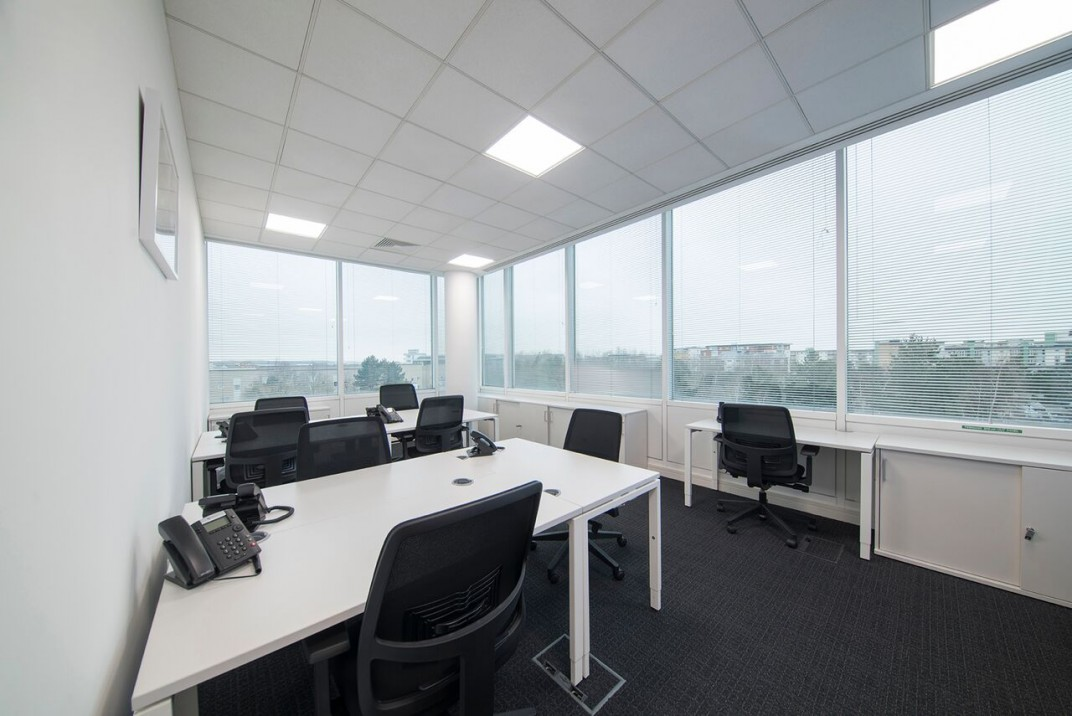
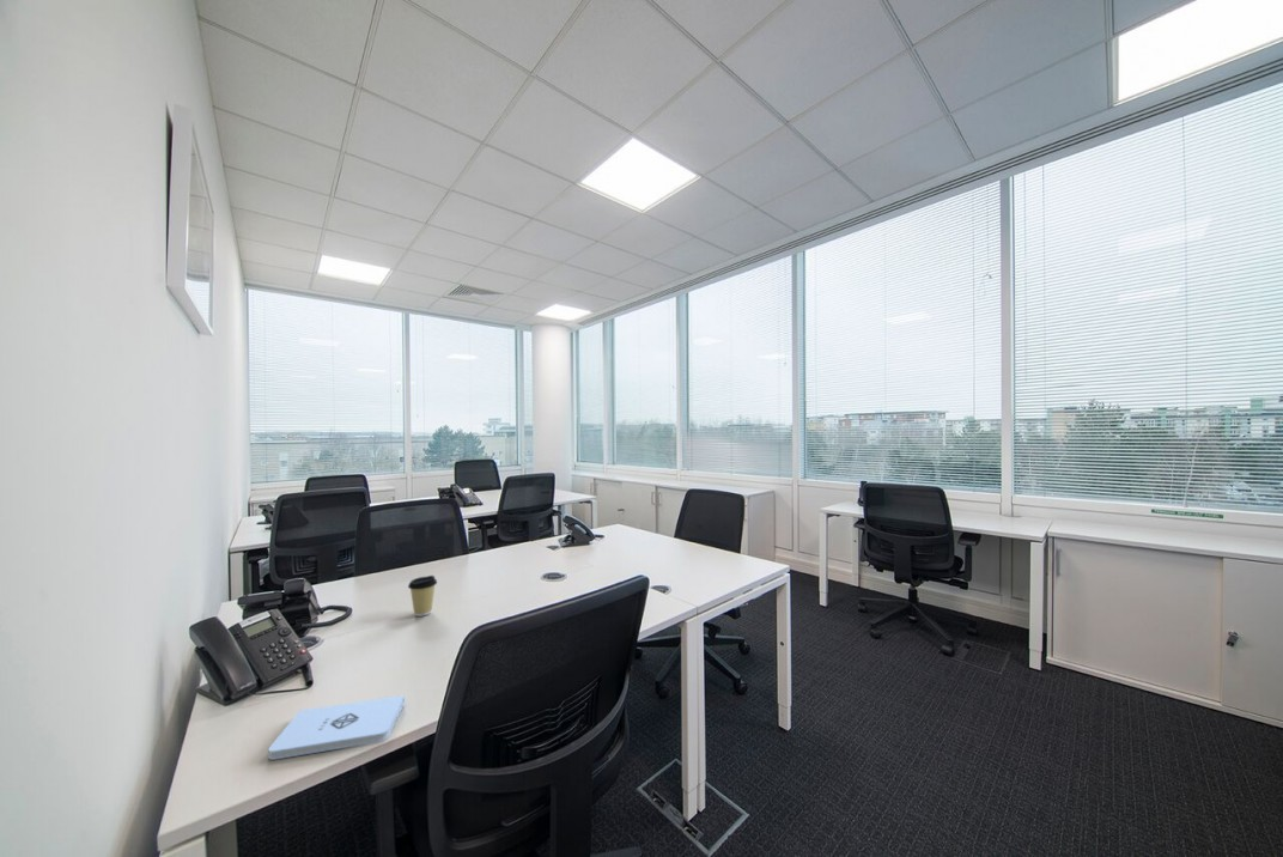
+ coffee cup [407,575,438,618]
+ notepad [268,694,406,761]
